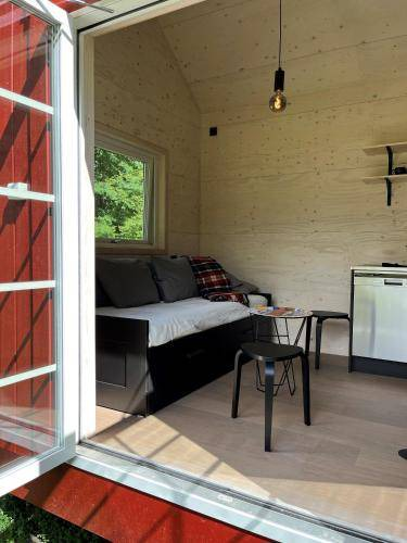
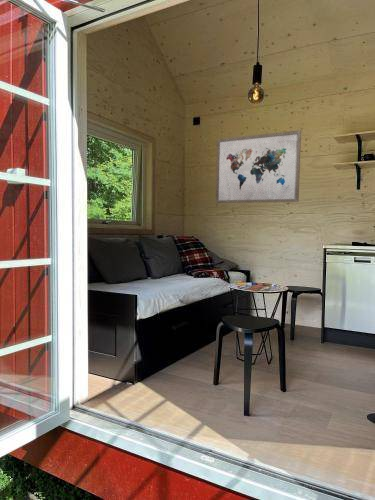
+ wall art [215,129,302,204]
